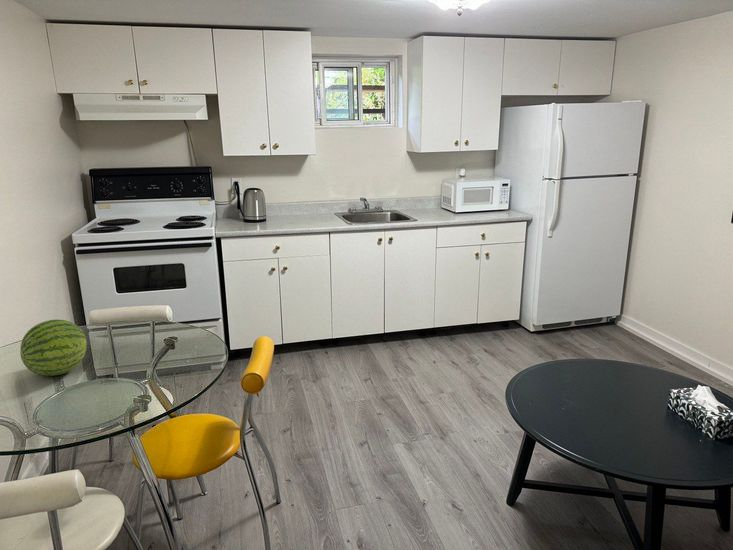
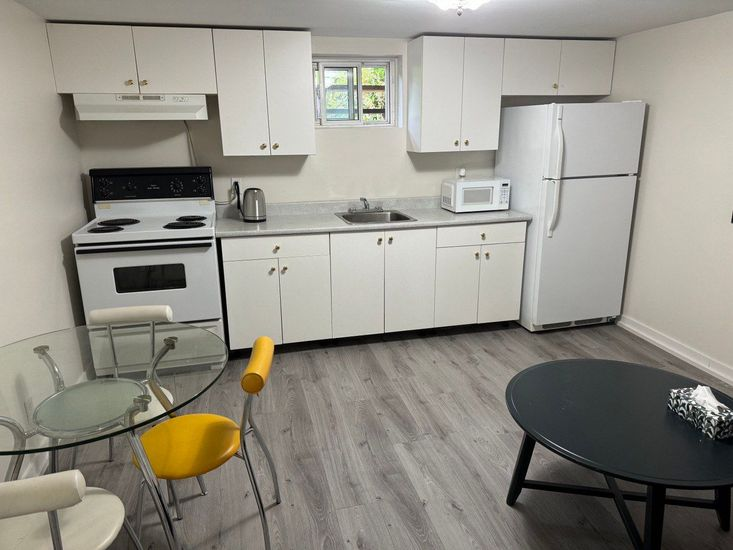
- fruit [19,319,88,377]
